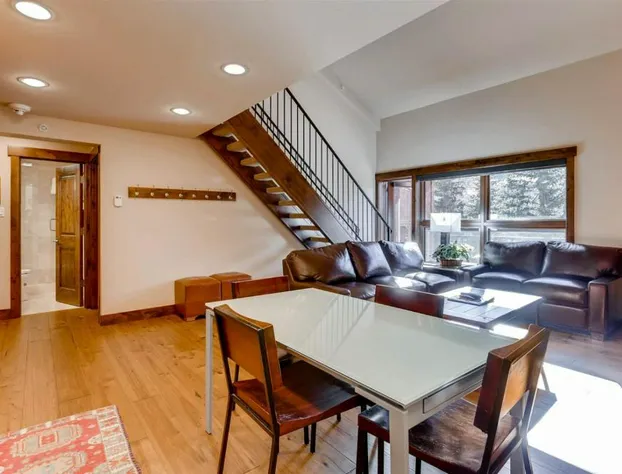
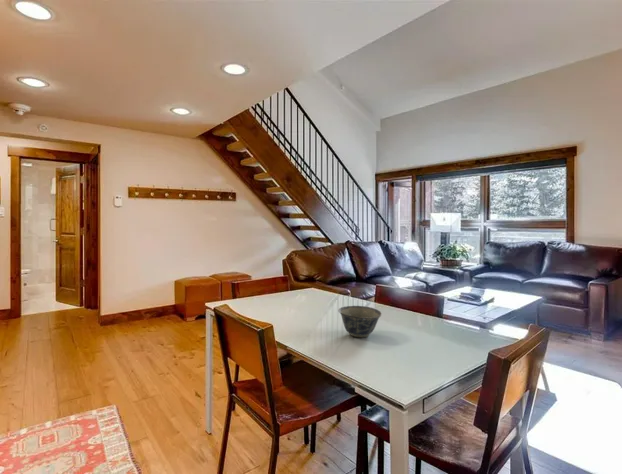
+ bowl [337,305,383,338]
